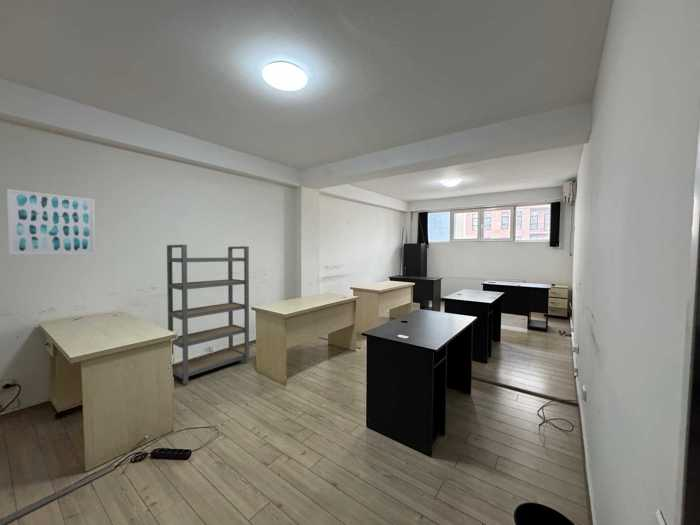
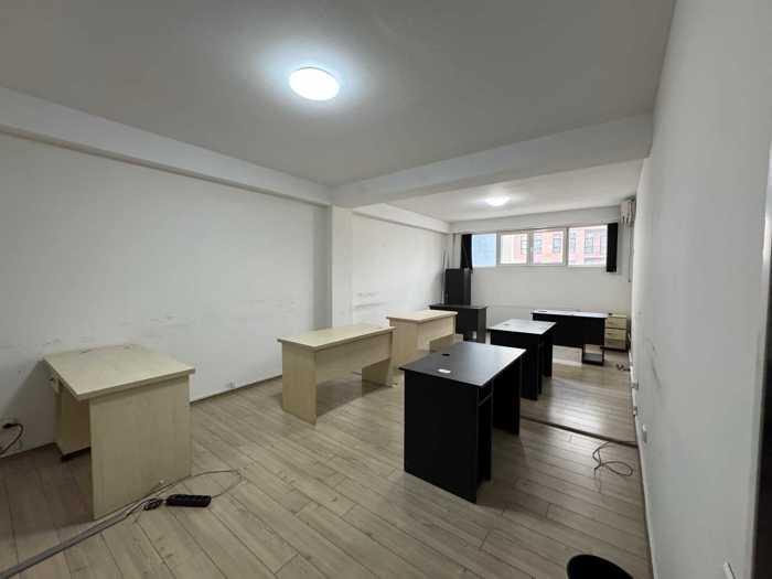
- shelving unit [166,244,250,386]
- wall art [6,188,96,256]
